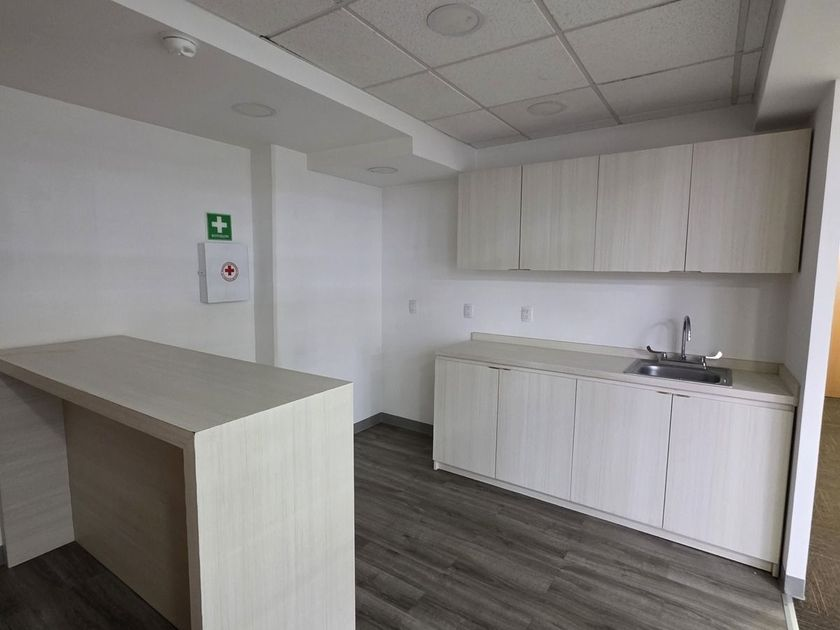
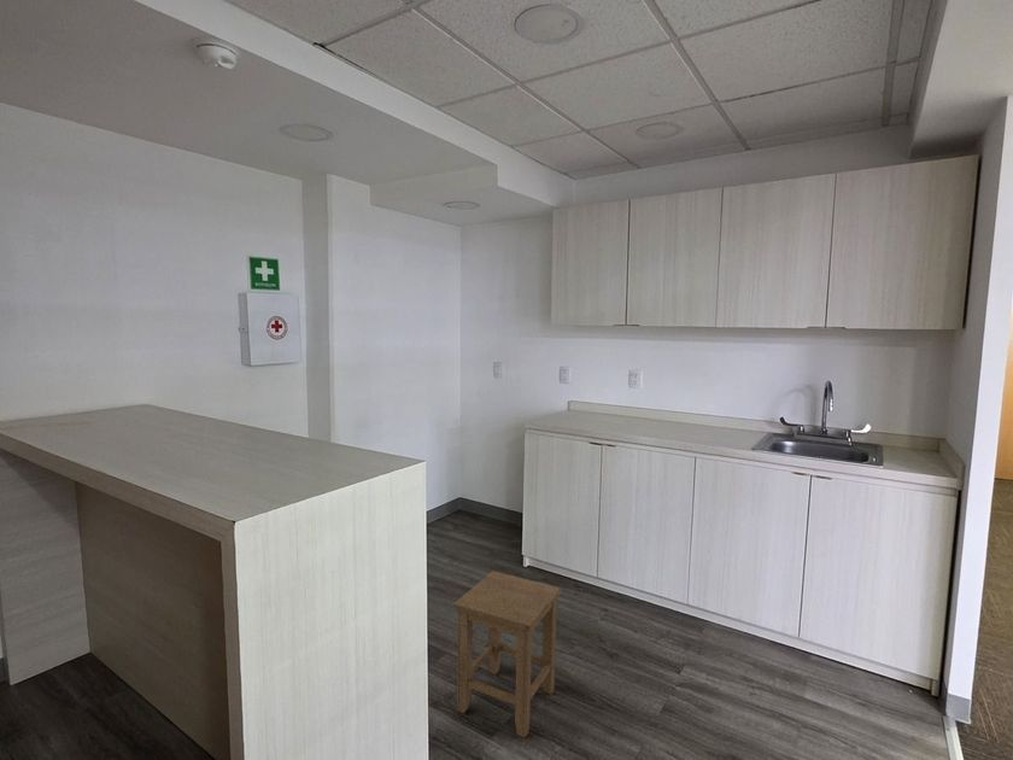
+ stool [452,569,563,738]
